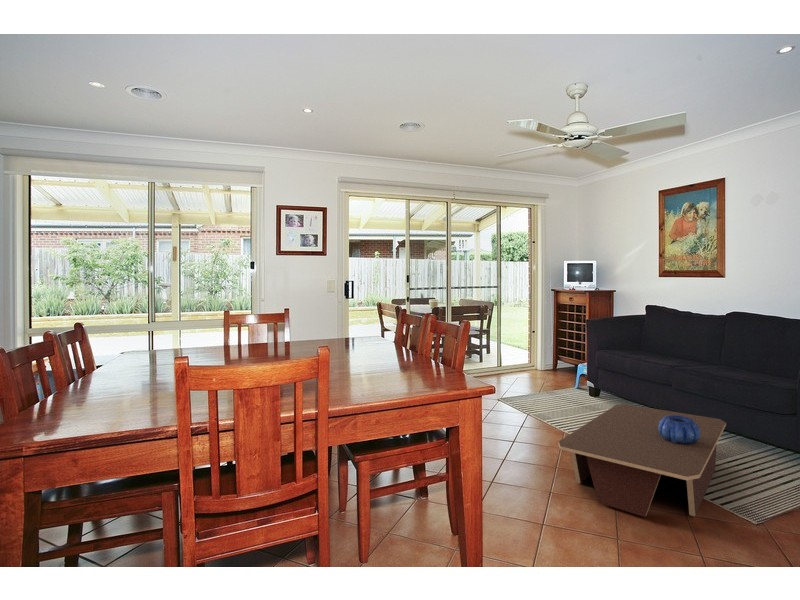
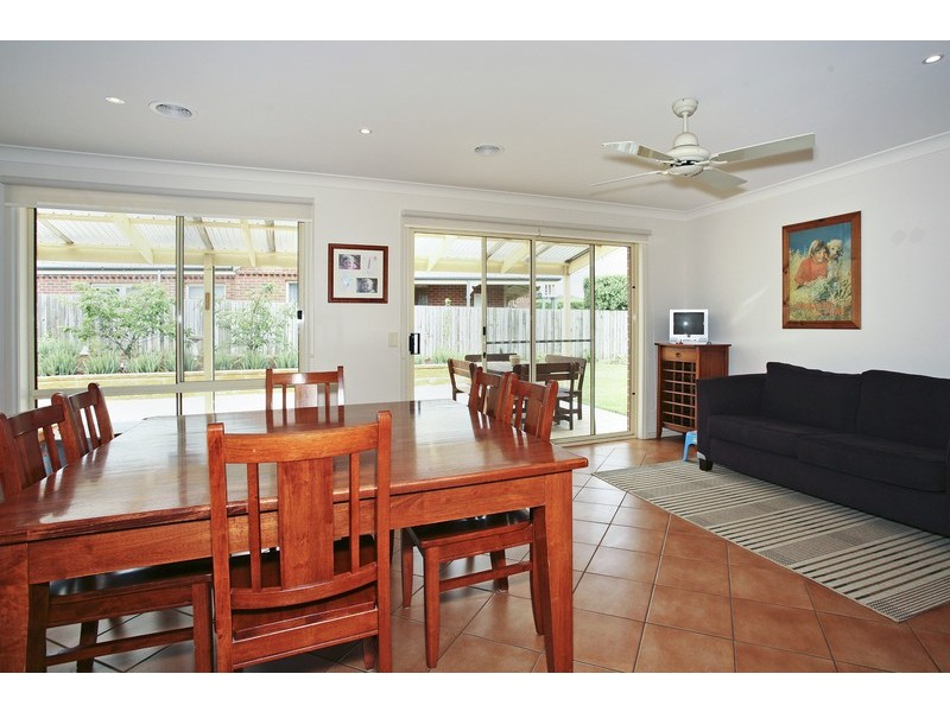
- coffee table [557,403,727,518]
- decorative bowl [658,415,700,444]
